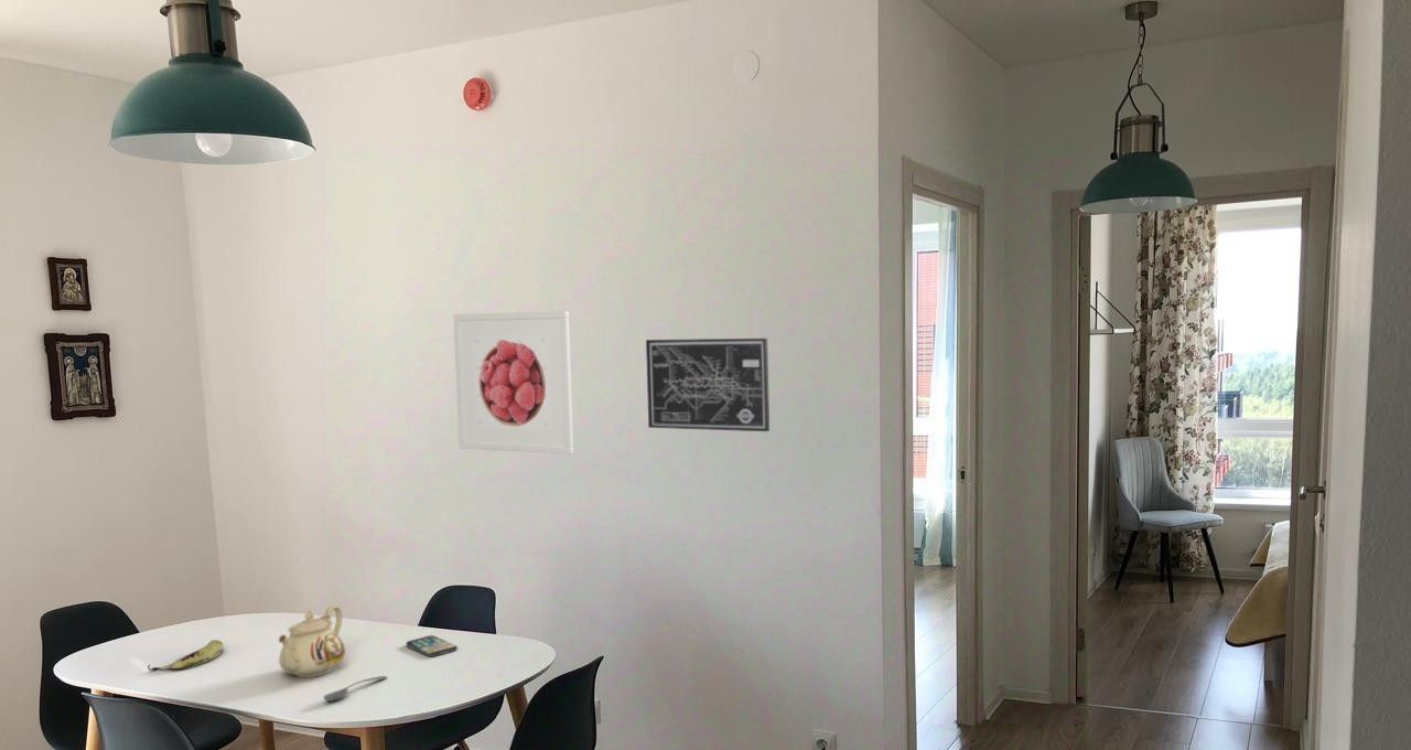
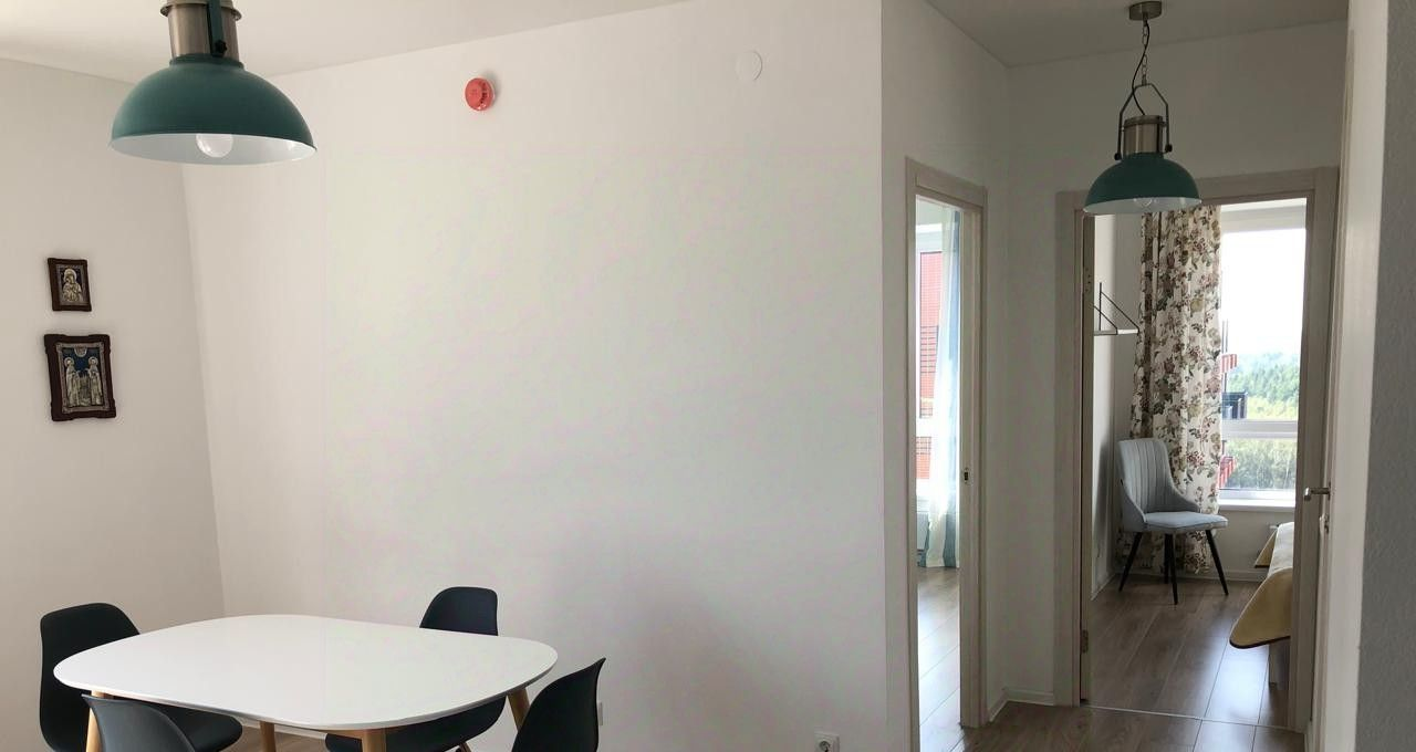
- teapot [278,604,346,678]
- smartphone [405,634,459,657]
- fruit [147,639,225,672]
- soupspoon [322,675,388,703]
- wall art [645,338,771,432]
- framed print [452,310,574,456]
